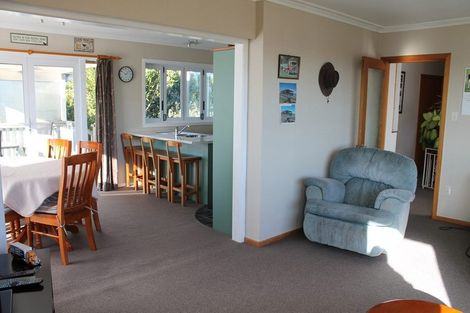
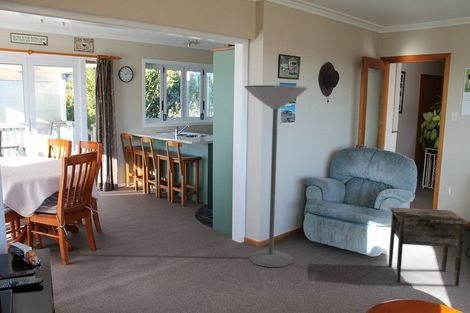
+ side table [387,206,468,287]
+ floor lamp [244,84,308,268]
